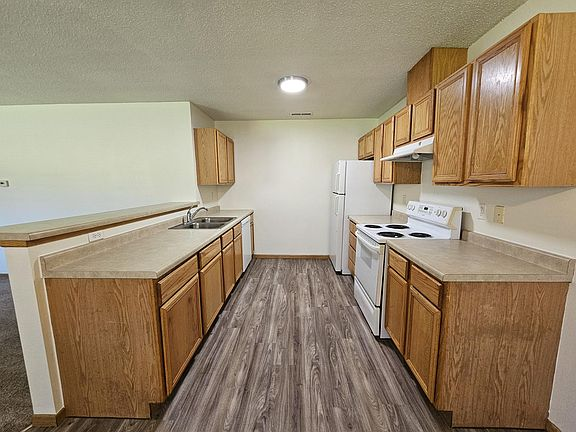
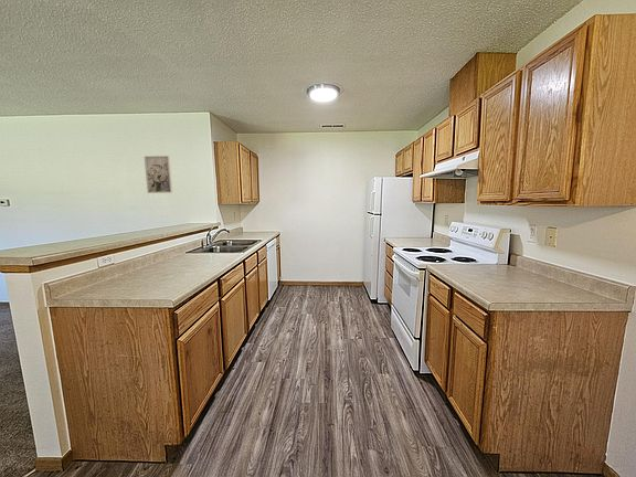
+ wall art [144,155,173,194]
